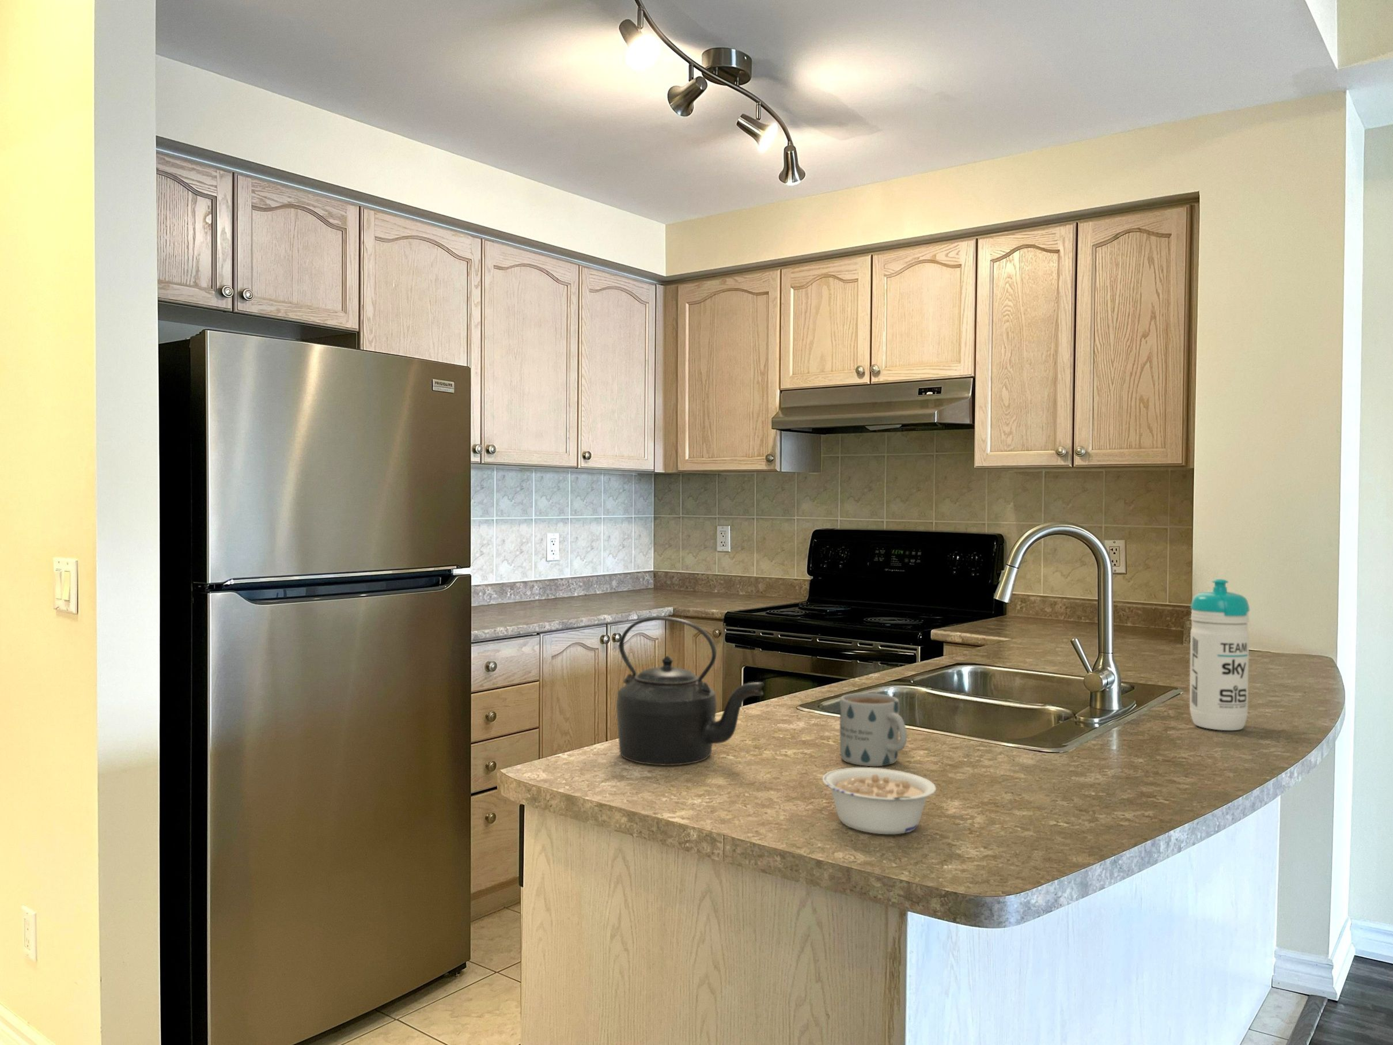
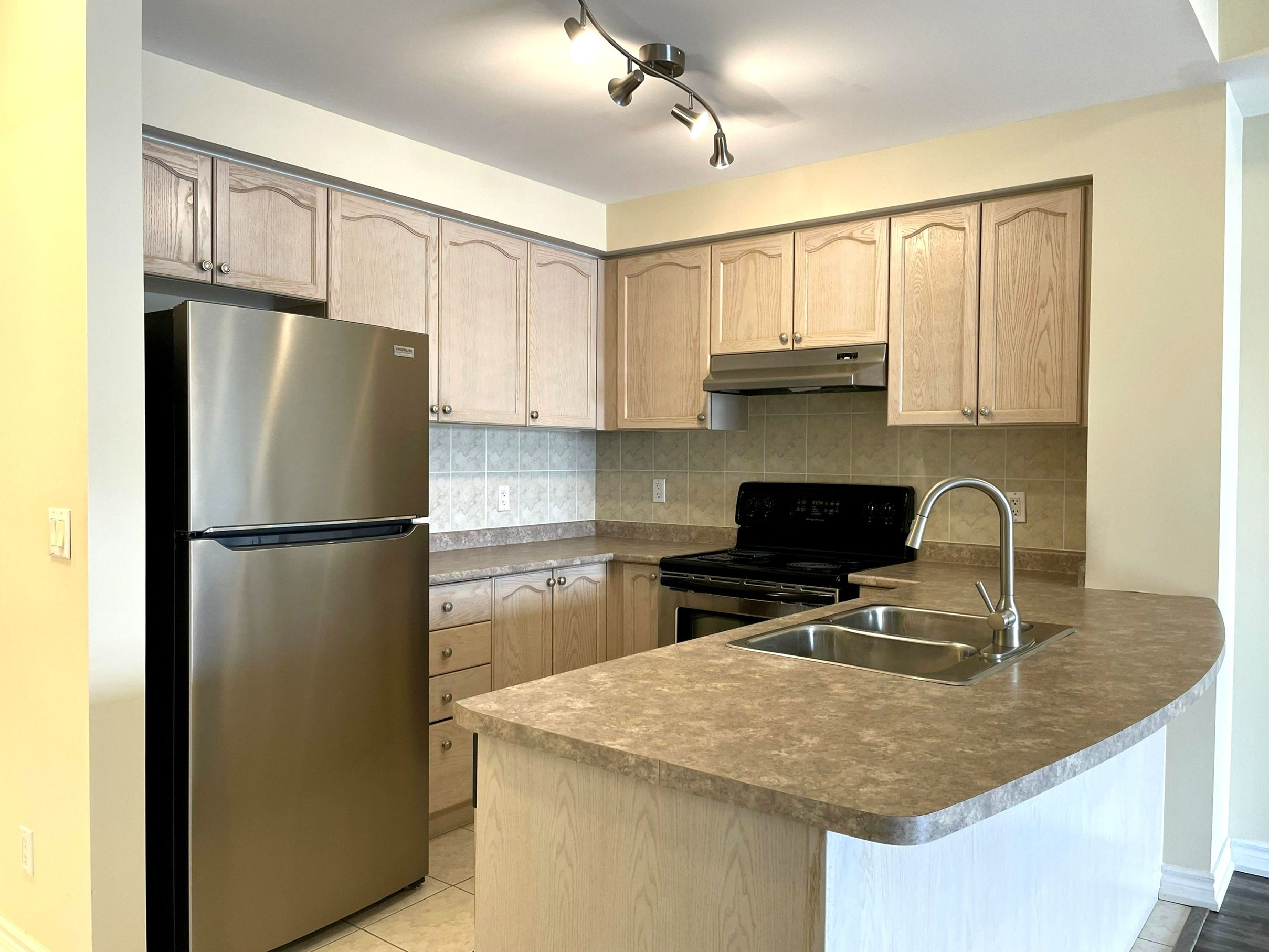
- water bottle [1189,578,1250,731]
- mug [840,693,908,767]
- kettle [616,616,764,766]
- legume [822,767,936,834]
